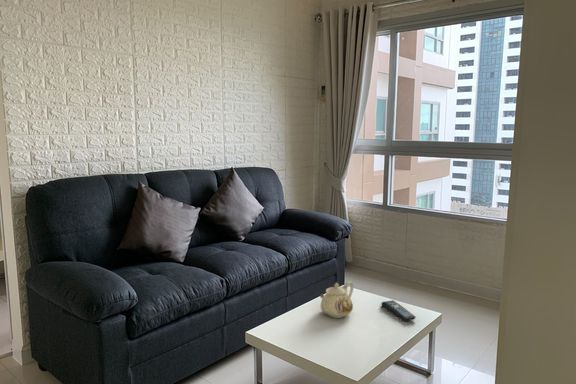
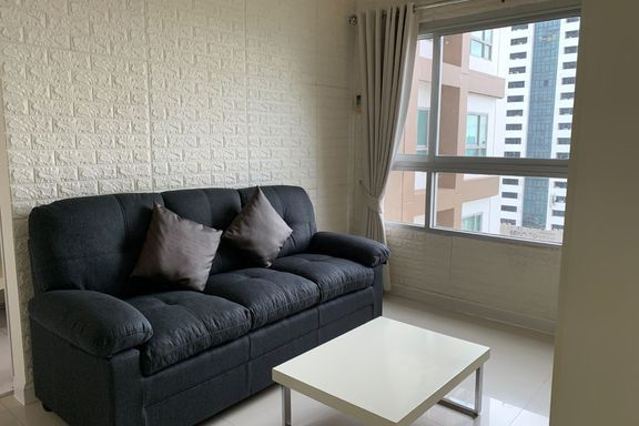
- teapot [319,281,354,319]
- remote control [381,299,417,322]
